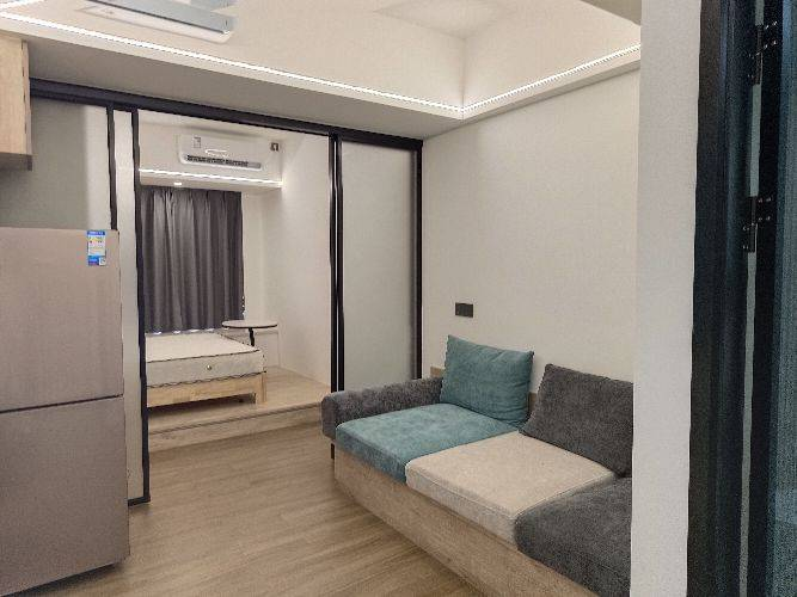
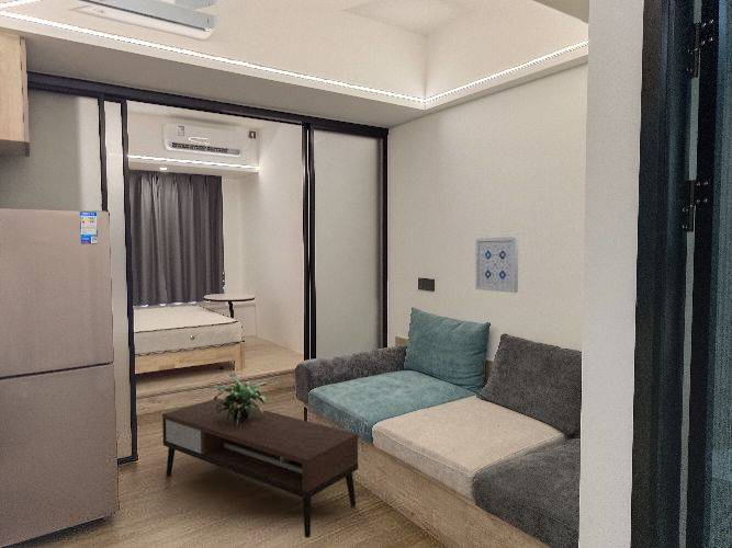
+ potted plant [210,373,269,427]
+ coffee table [161,398,359,539]
+ wall art [474,236,519,294]
